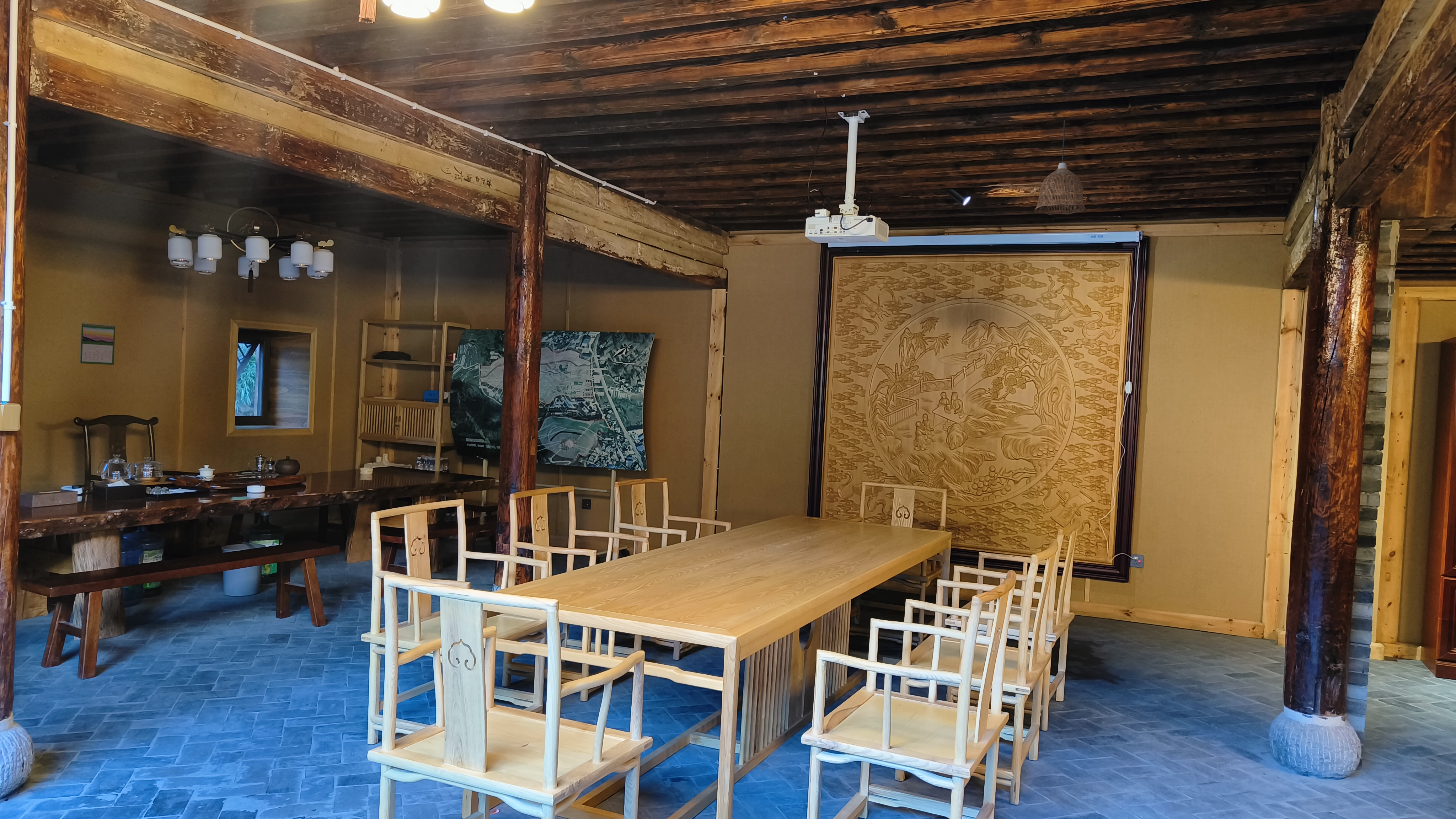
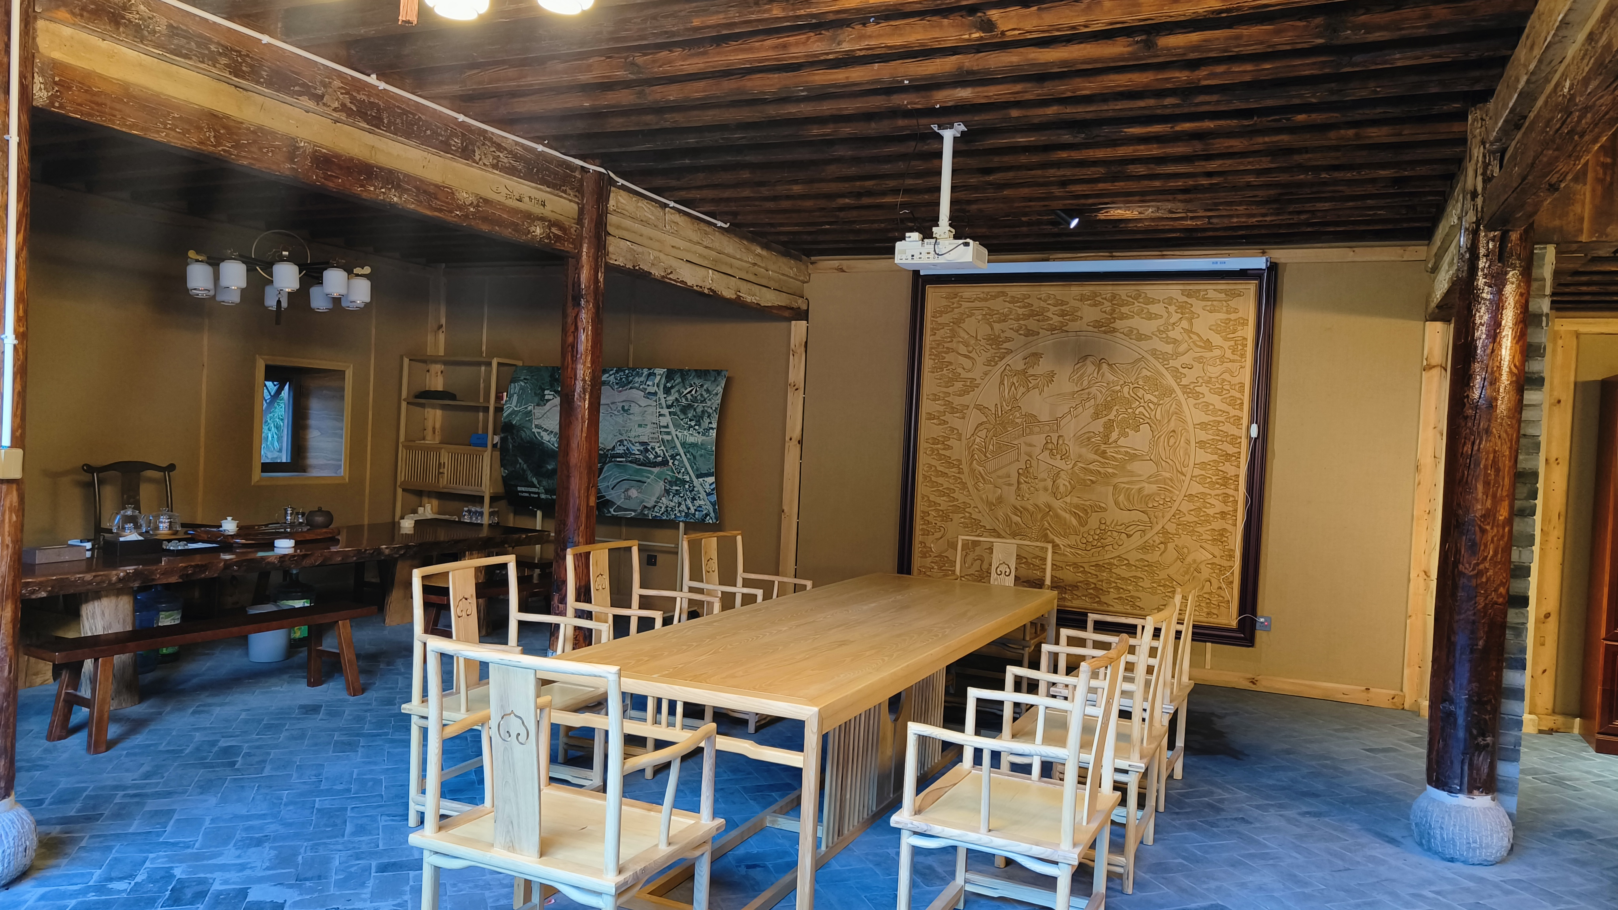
- pendant lamp [1034,120,1086,215]
- calendar [79,322,116,365]
